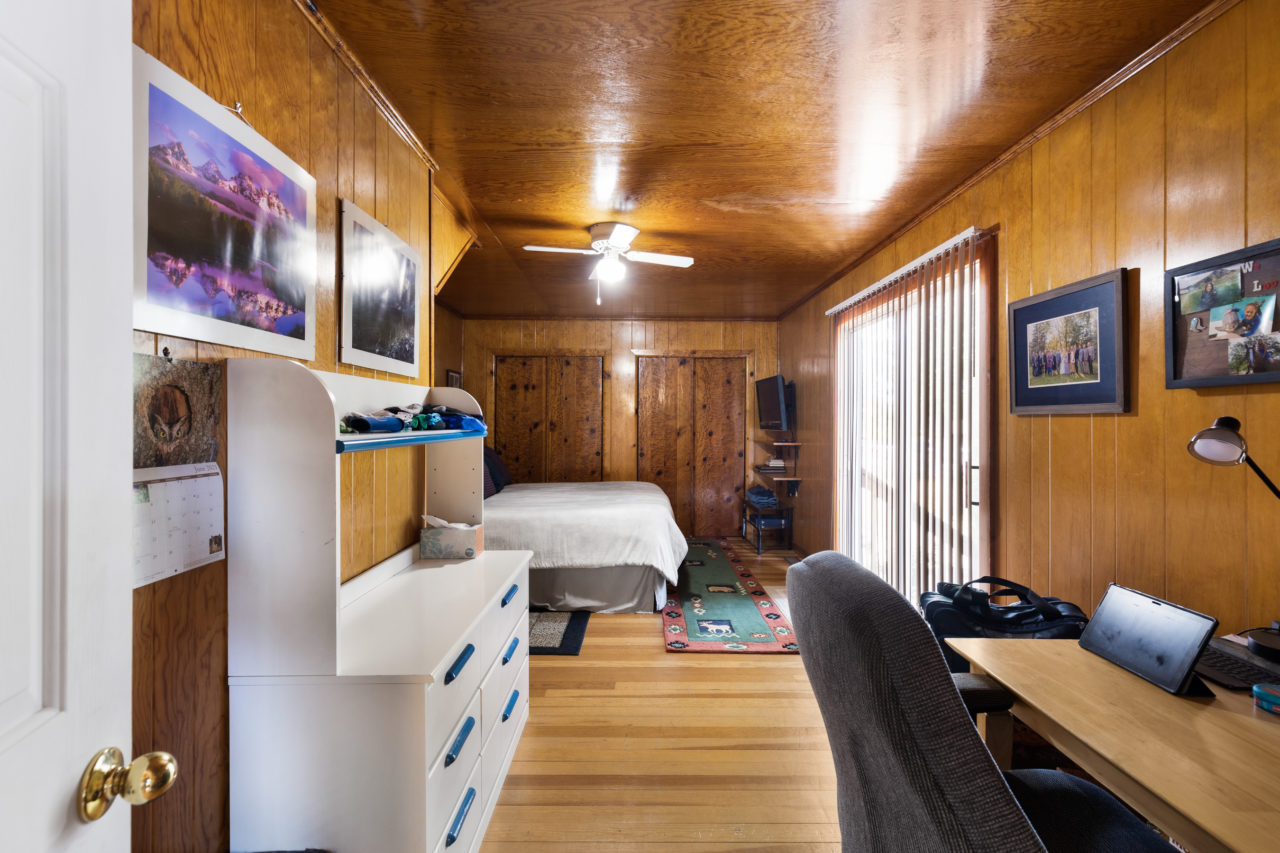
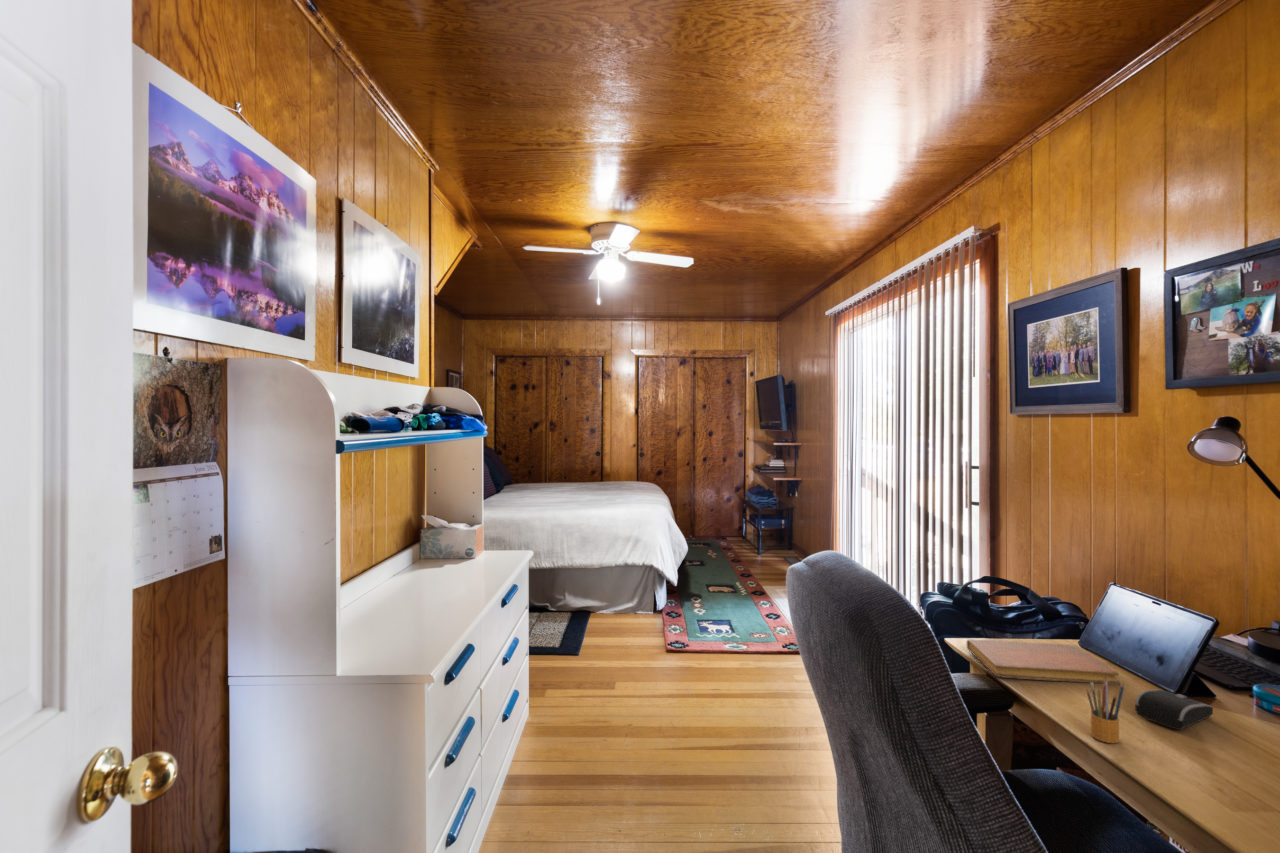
+ pencil box [1086,677,1125,744]
+ computer mouse [1134,688,1214,731]
+ notebook [966,638,1121,685]
